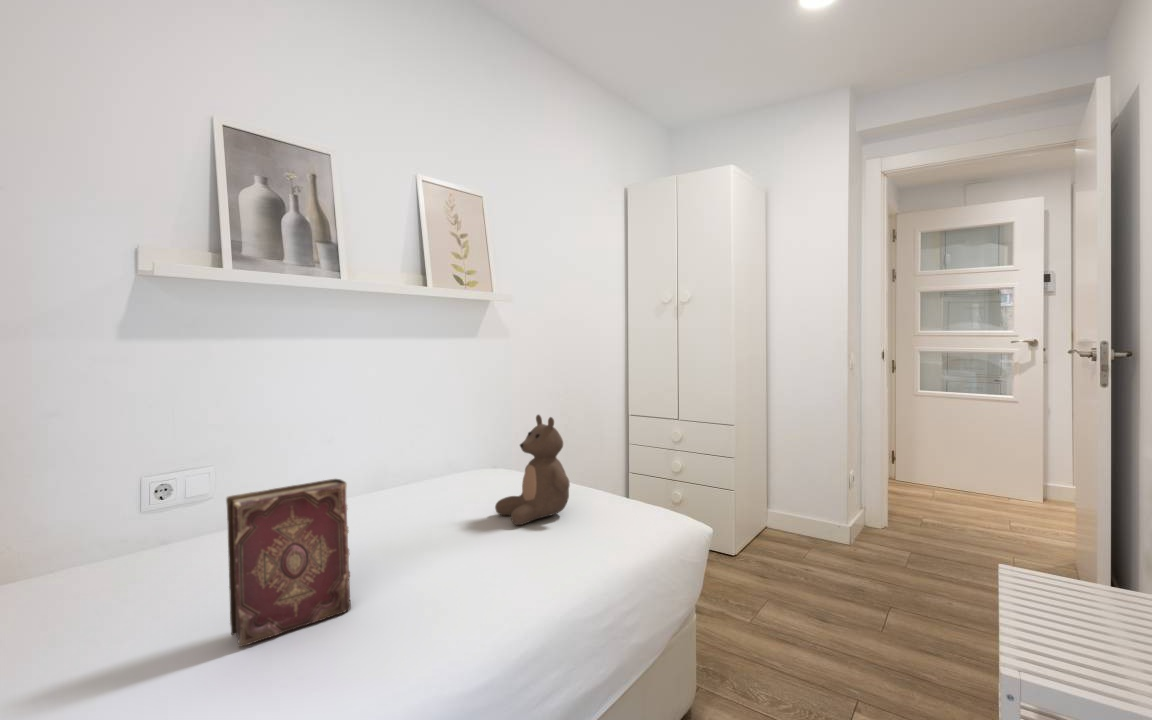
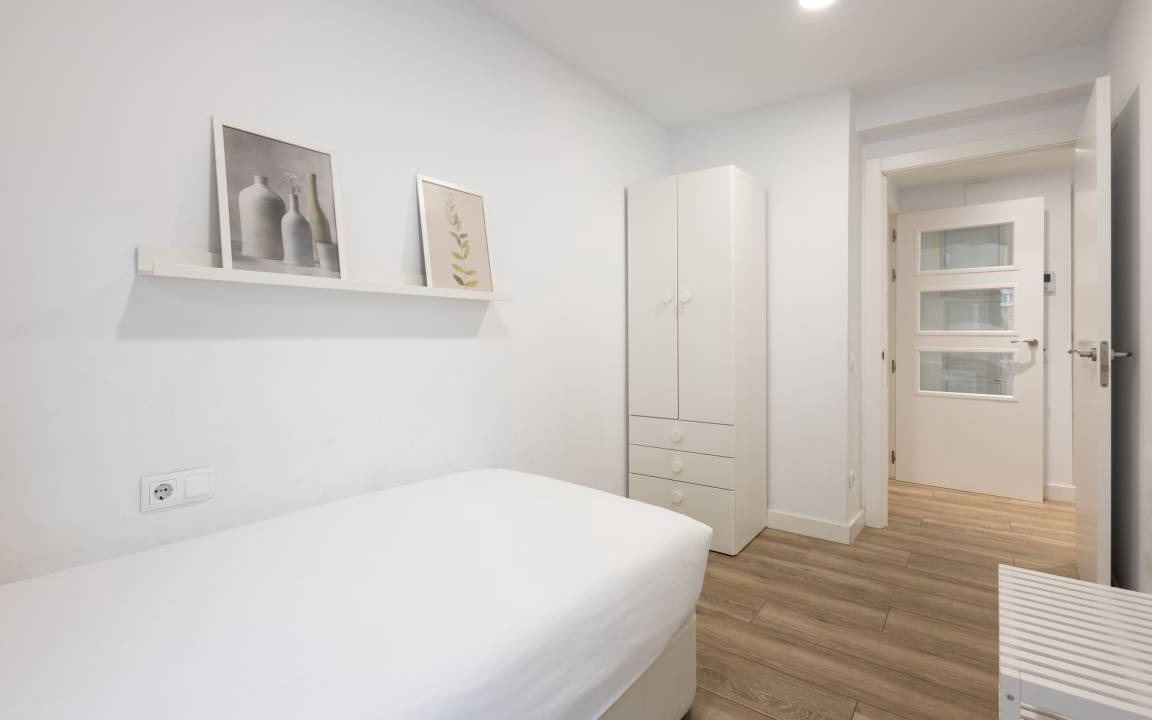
- teddy bear [494,413,571,526]
- hardback book [225,478,352,648]
